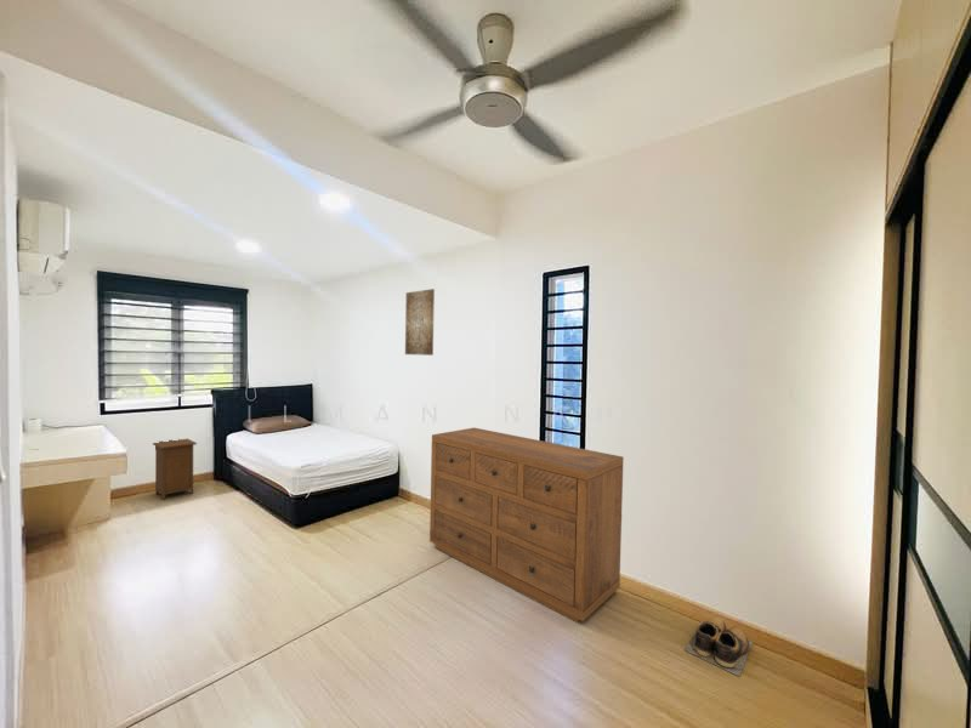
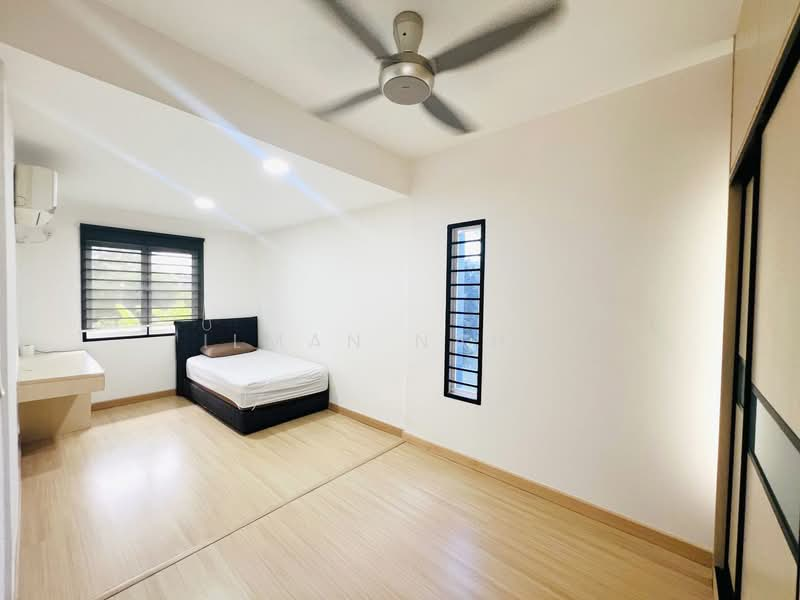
- dresser [428,427,625,624]
- wall art [404,288,436,357]
- shoes [683,615,754,677]
- nightstand [152,438,198,501]
